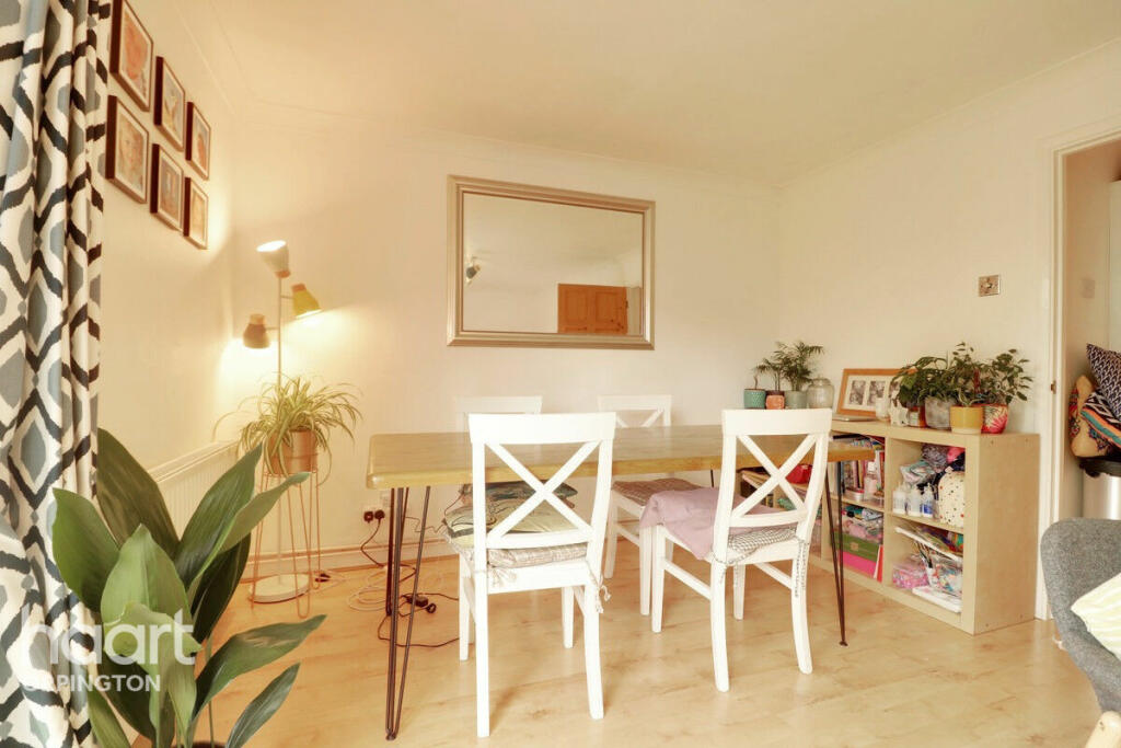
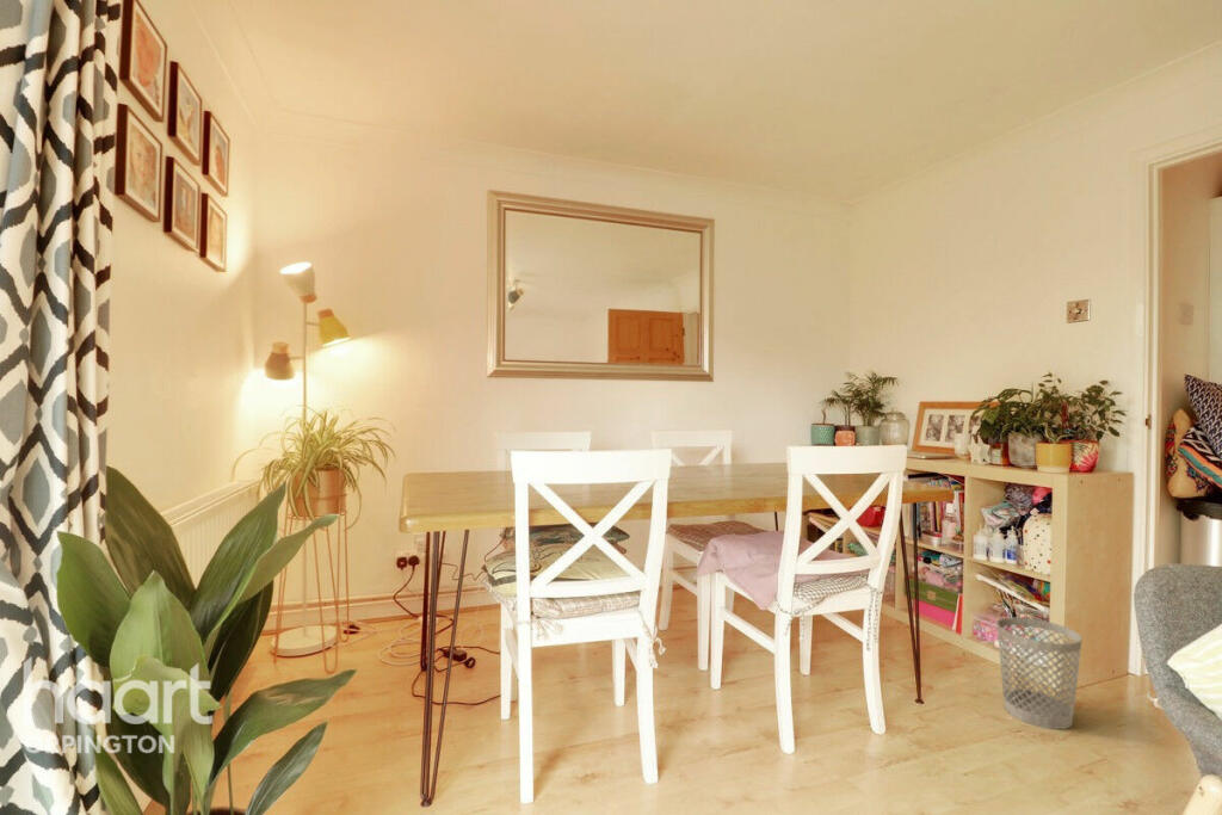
+ wastebasket [995,616,1084,730]
